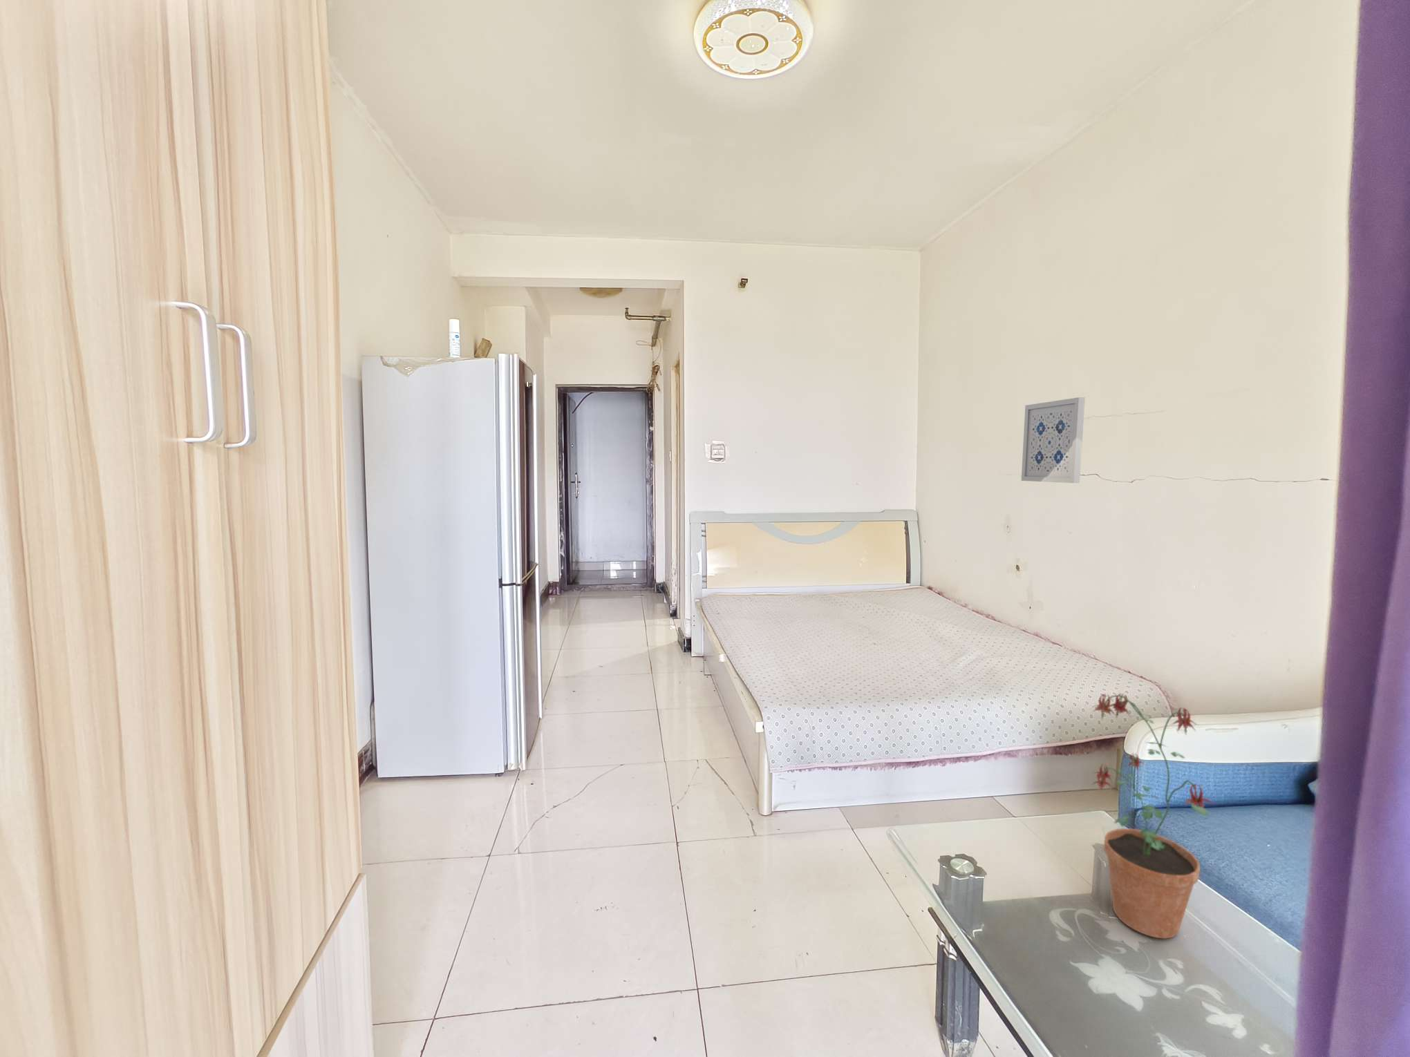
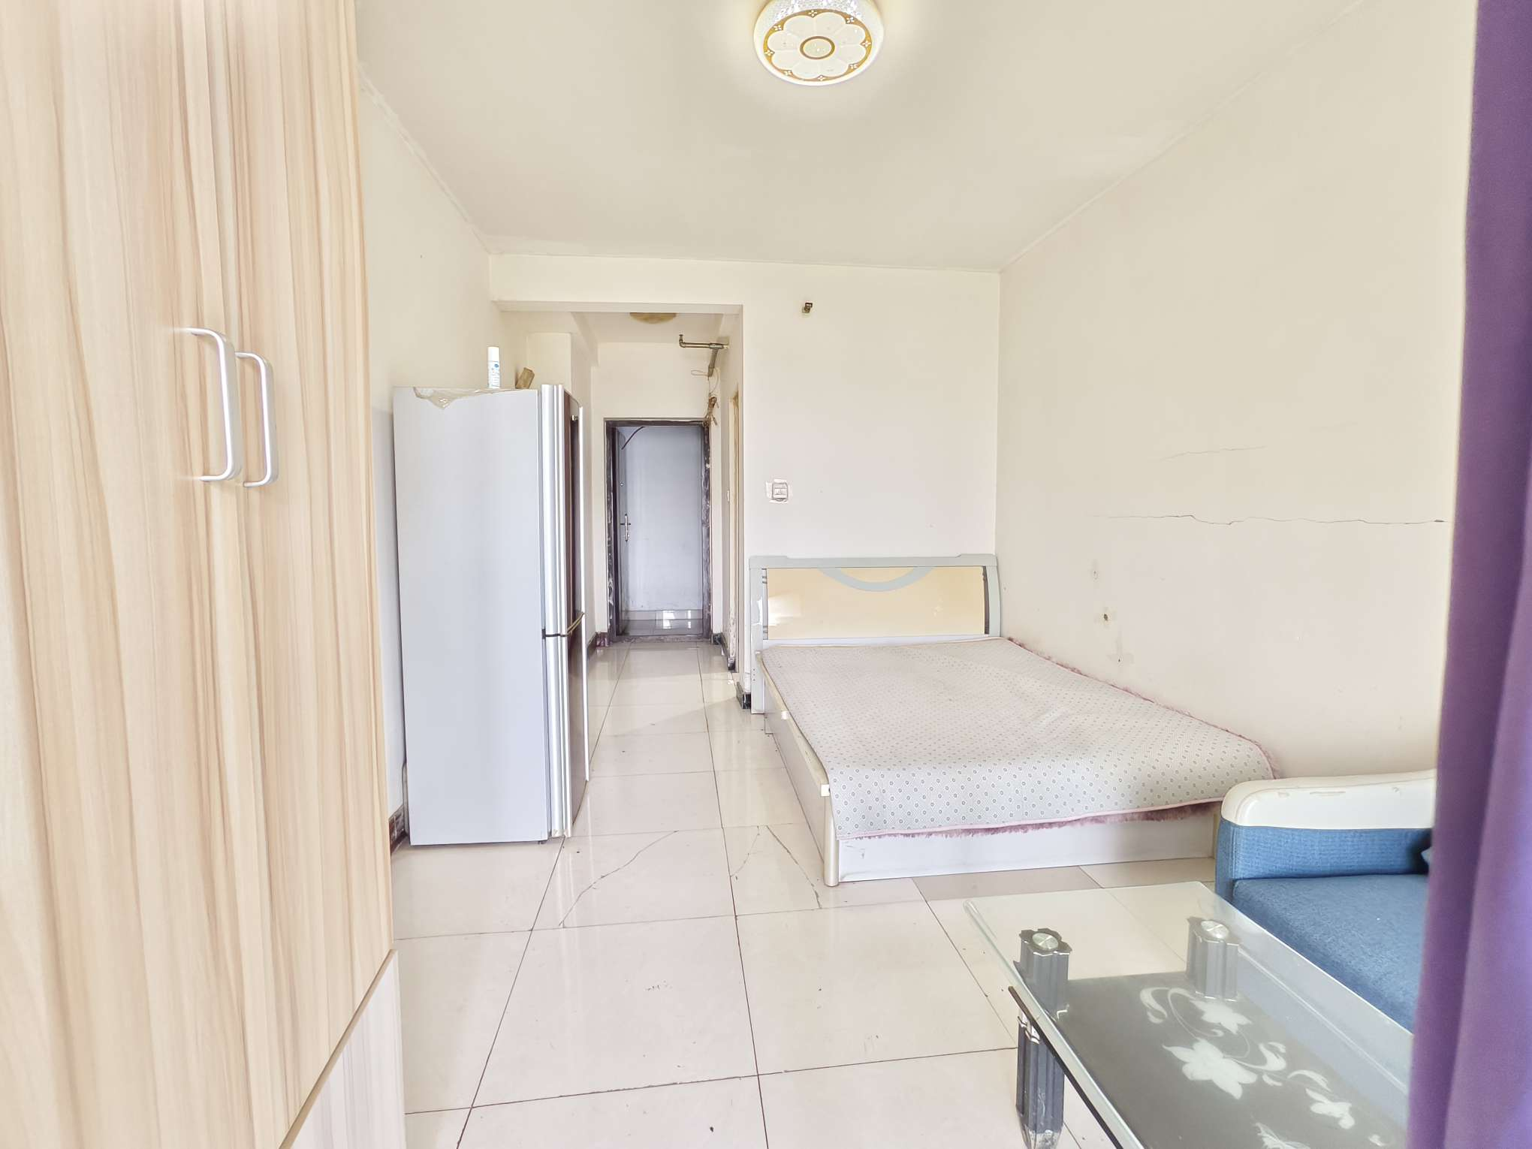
- wall art [1021,396,1086,484]
- potted plant [1090,693,1217,939]
